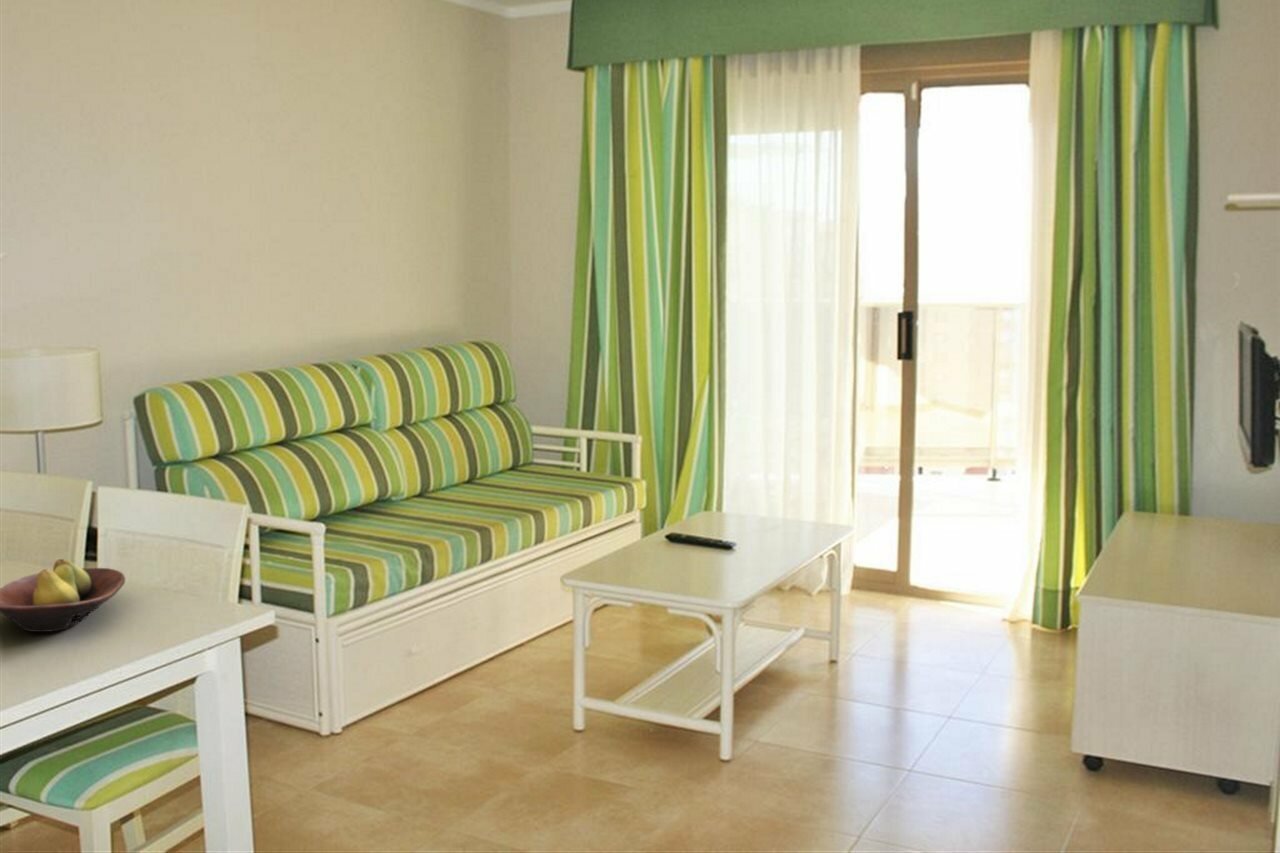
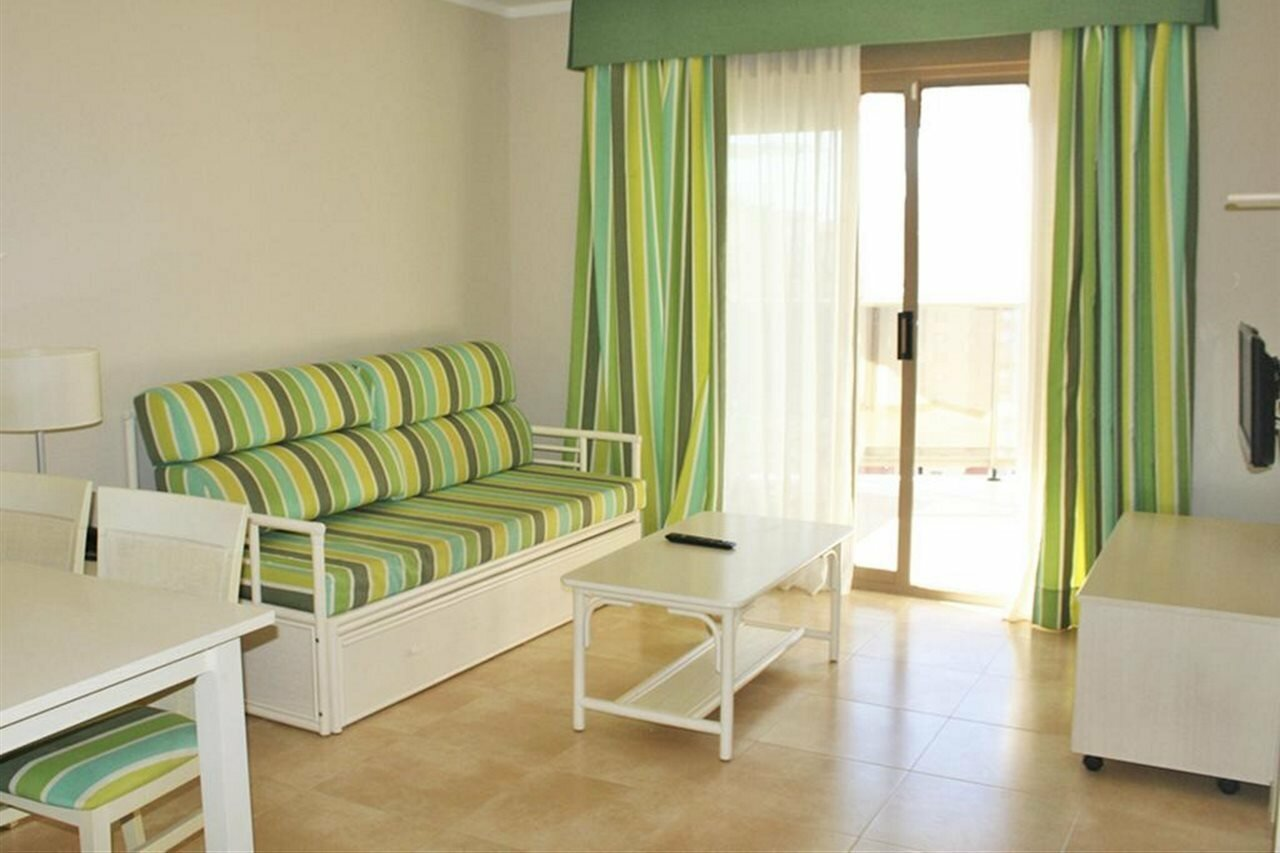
- fruit bowl [0,557,126,633]
